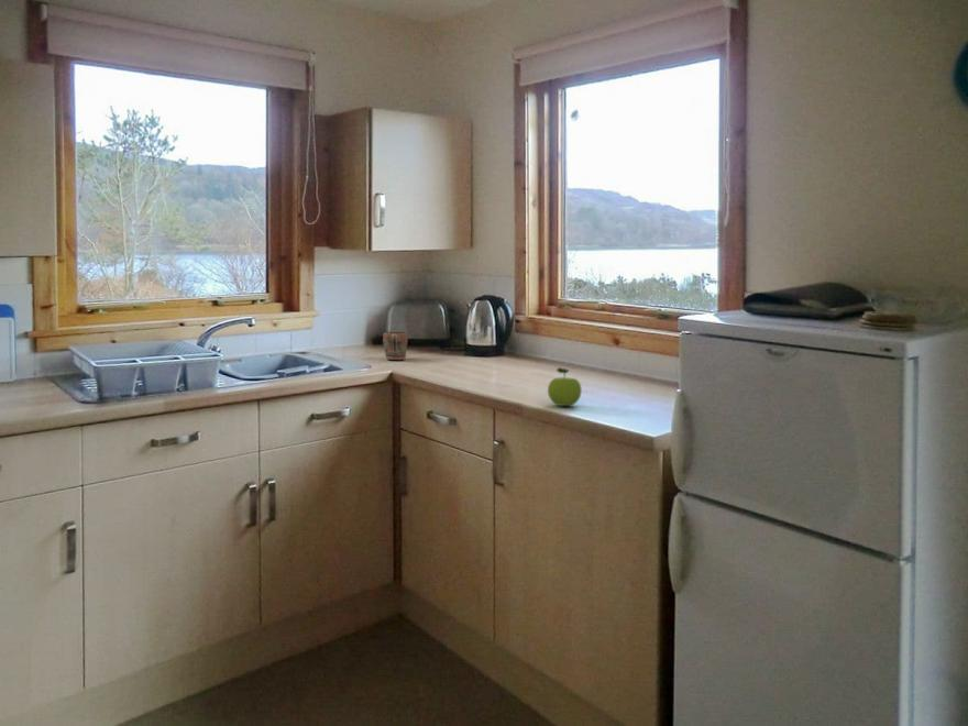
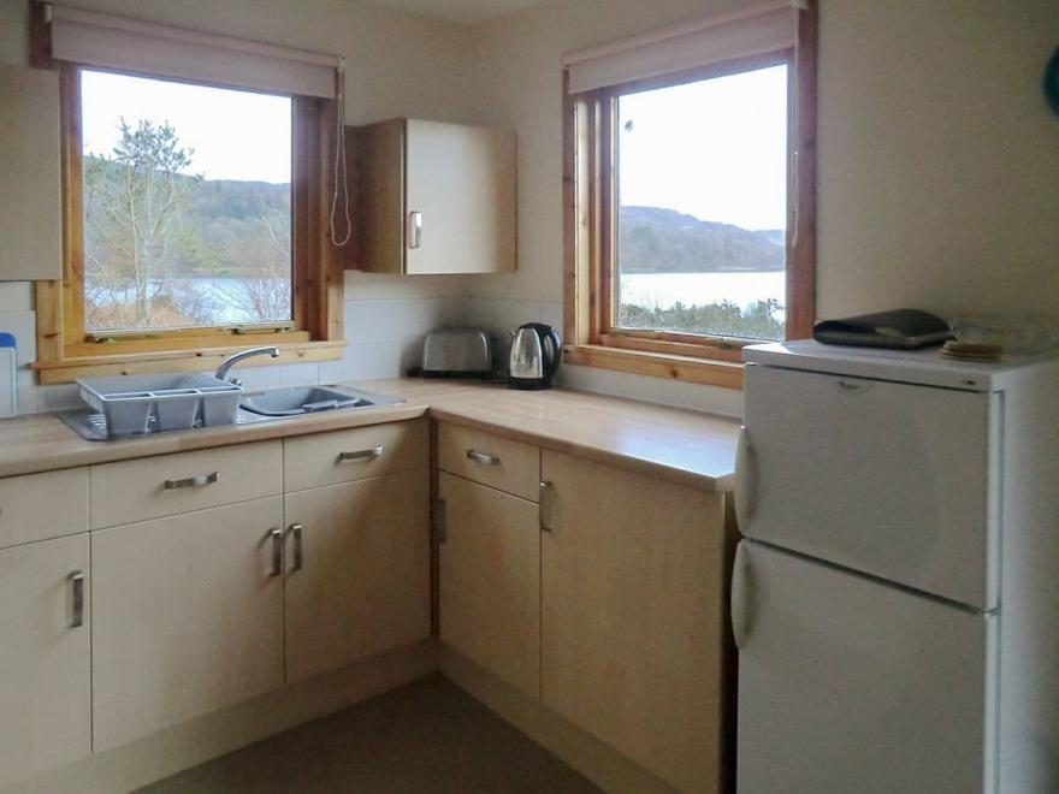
- fruit [547,366,583,407]
- mug [382,331,408,361]
